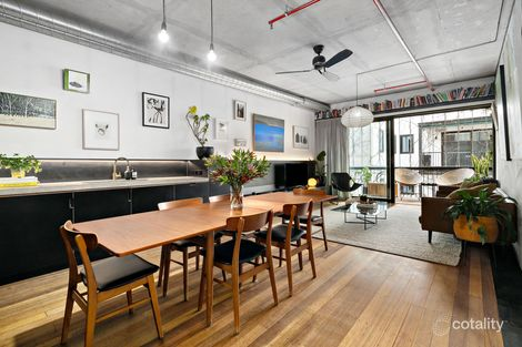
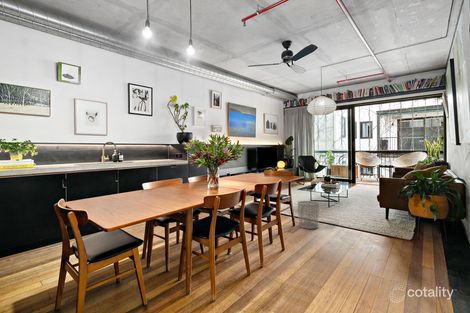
+ waste bin [297,200,320,230]
